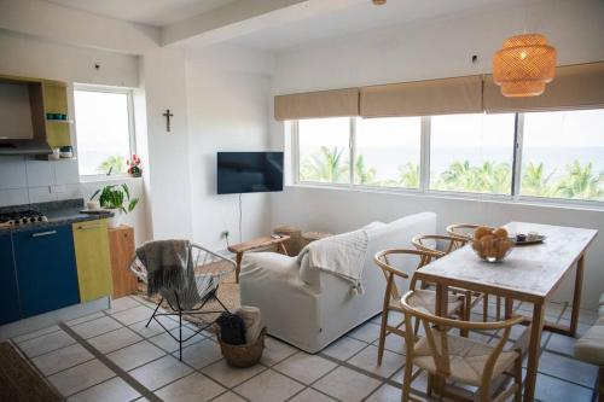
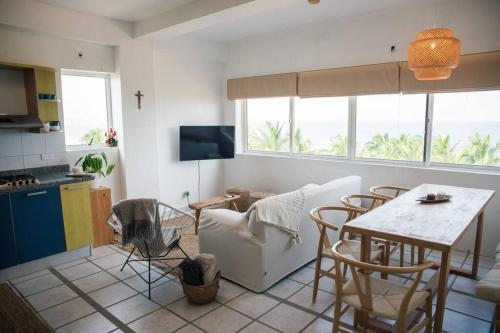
- fruit basket [466,226,518,263]
